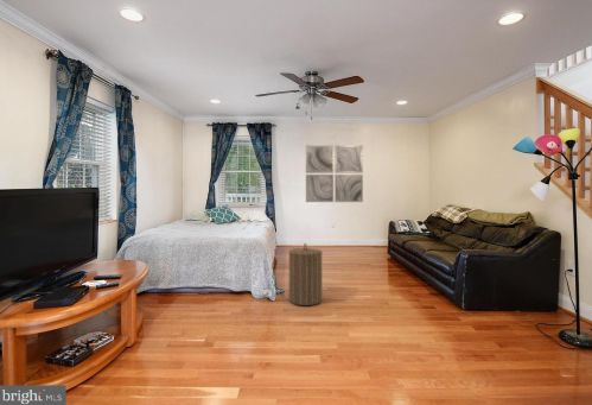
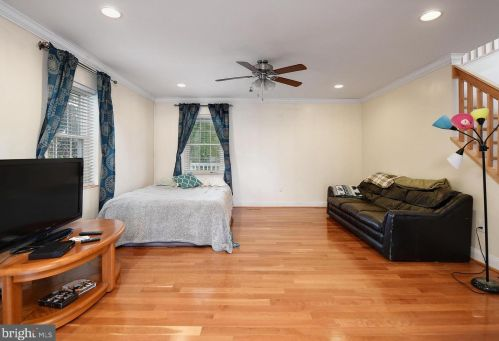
- laundry hamper [287,242,324,306]
- wall art [305,144,364,203]
